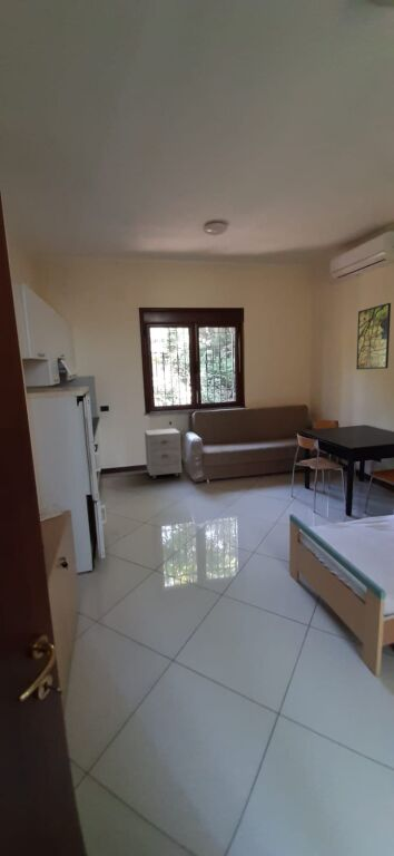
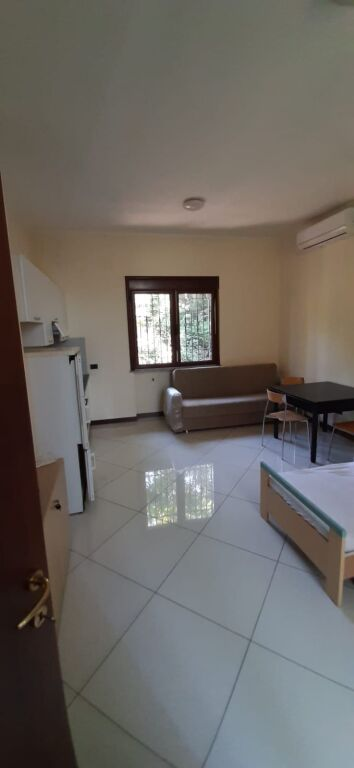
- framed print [355,302,392,370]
- cabinet [144,427,183,480]
